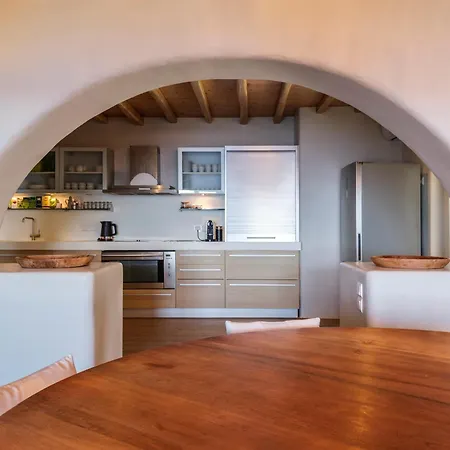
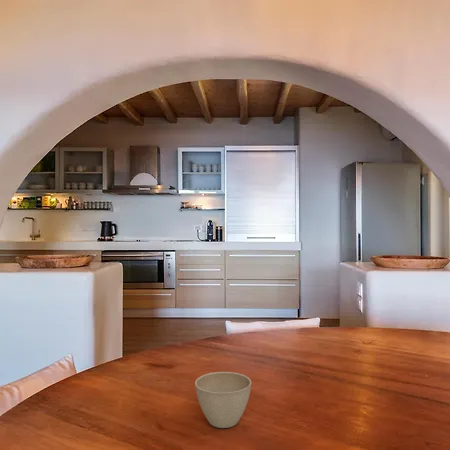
+ flower pot [194,371,252,429]
